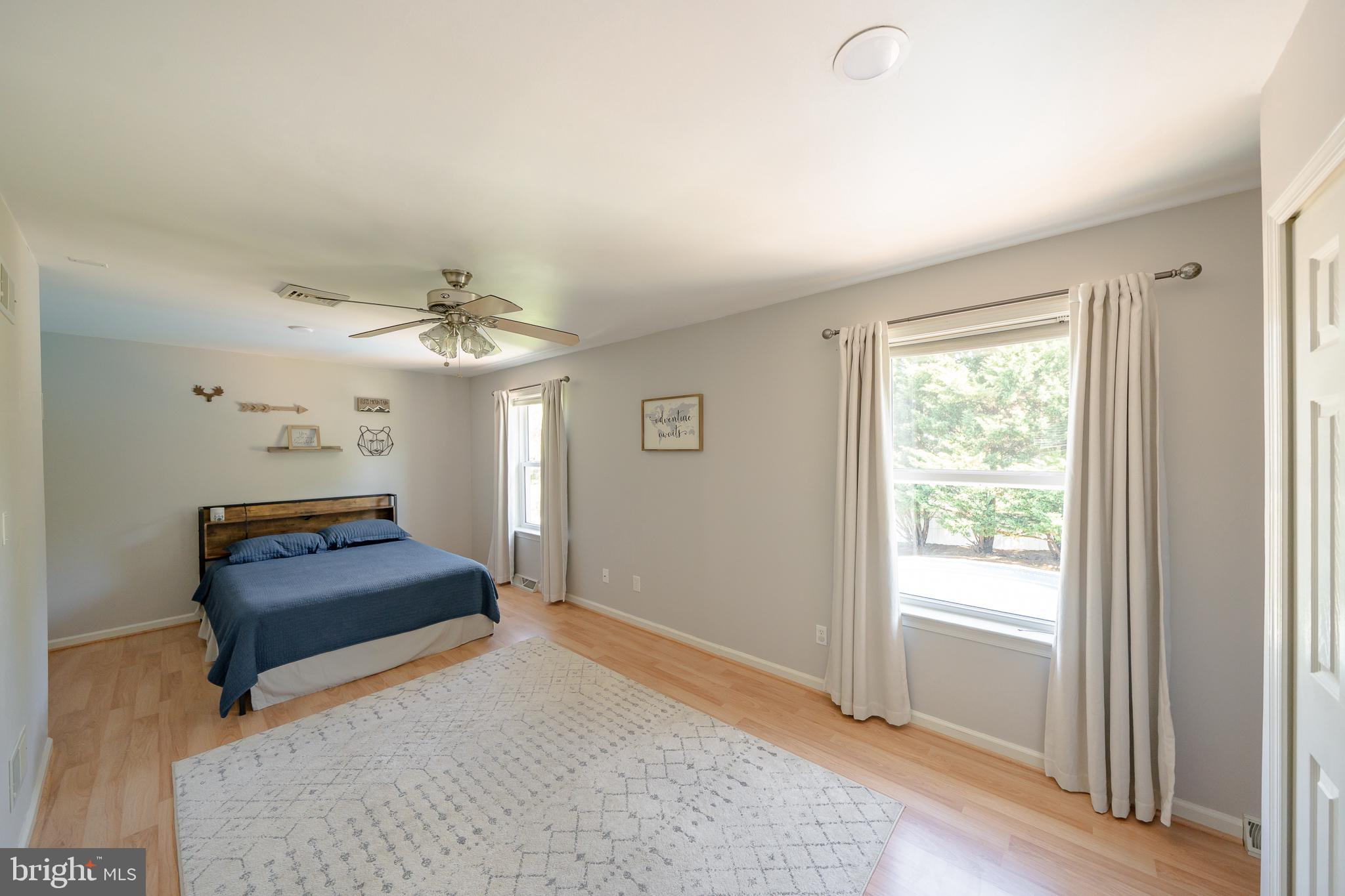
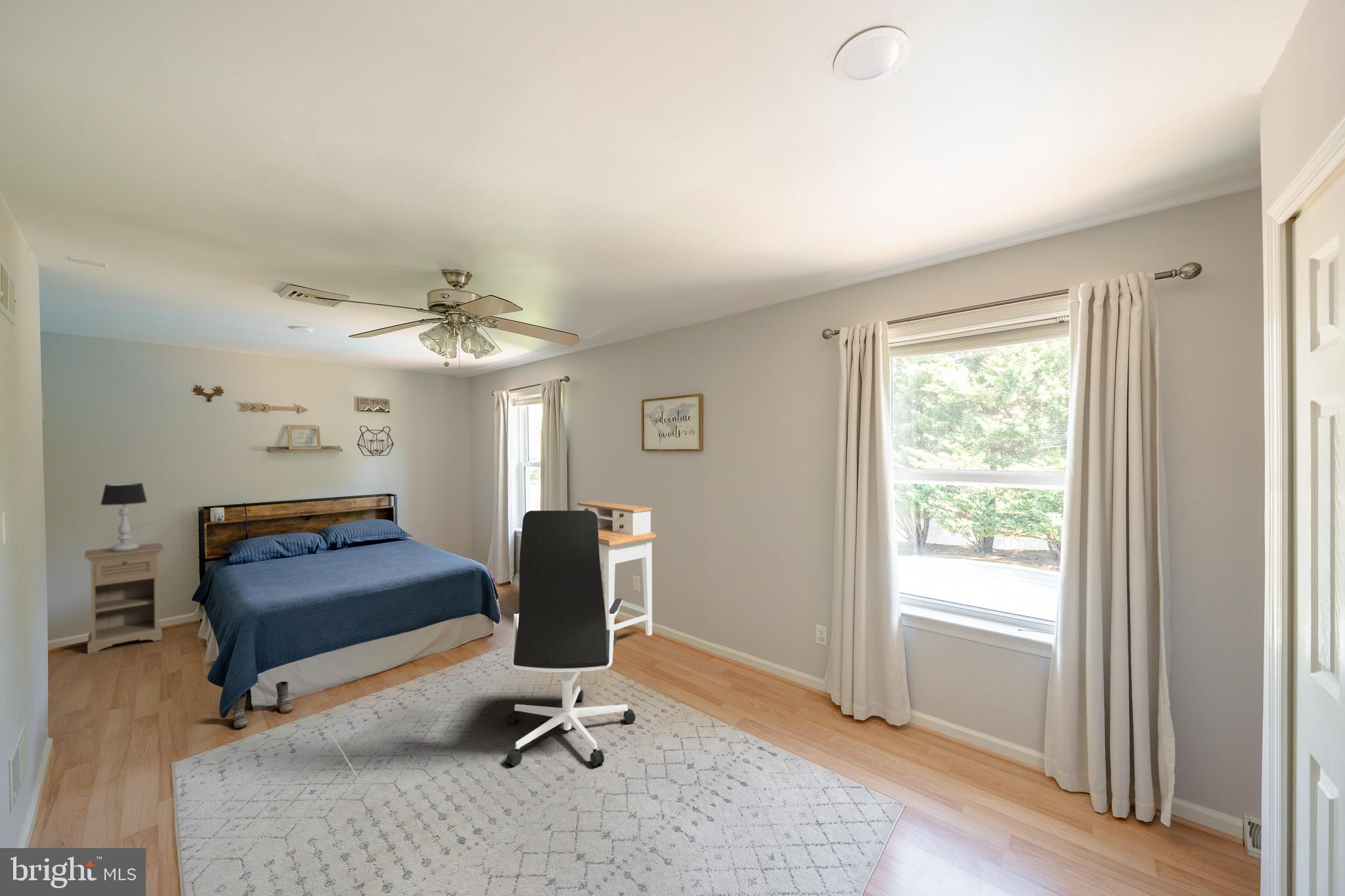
+ boots [232,681,294,729]
+ desk [577,500,657,636]
+ office chair [506,510,636,767]
+ nightstand [83,542,164,654]
+ table lamp [100,482,148,551]
